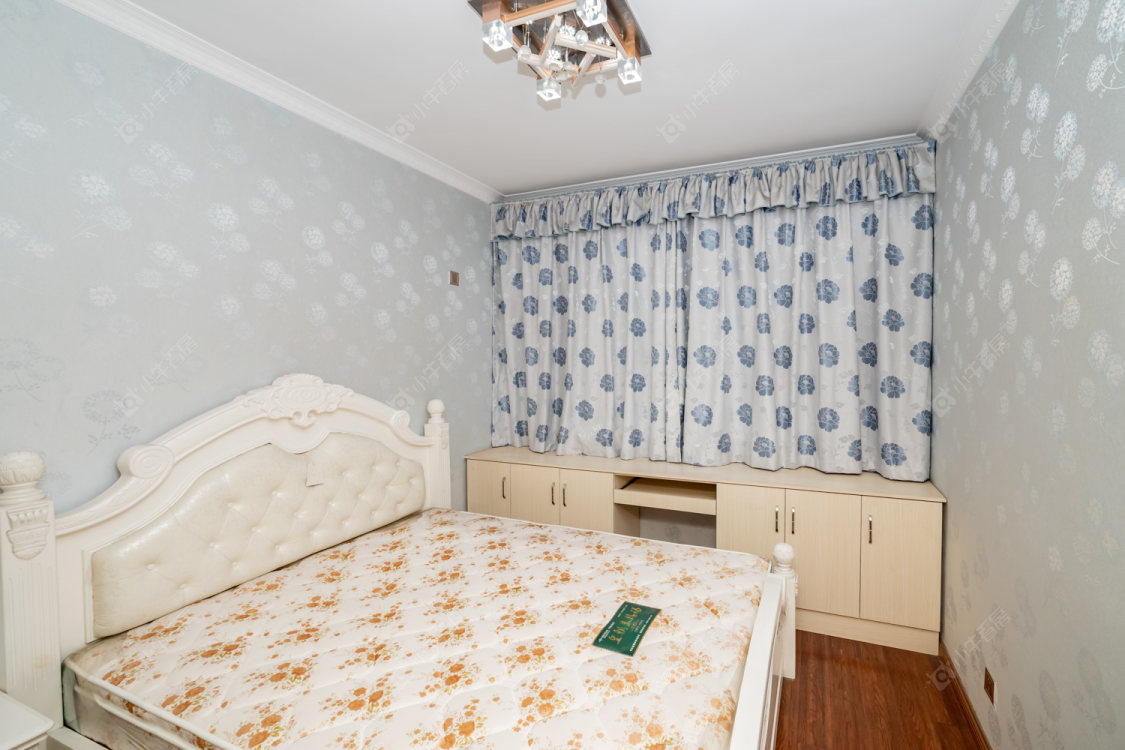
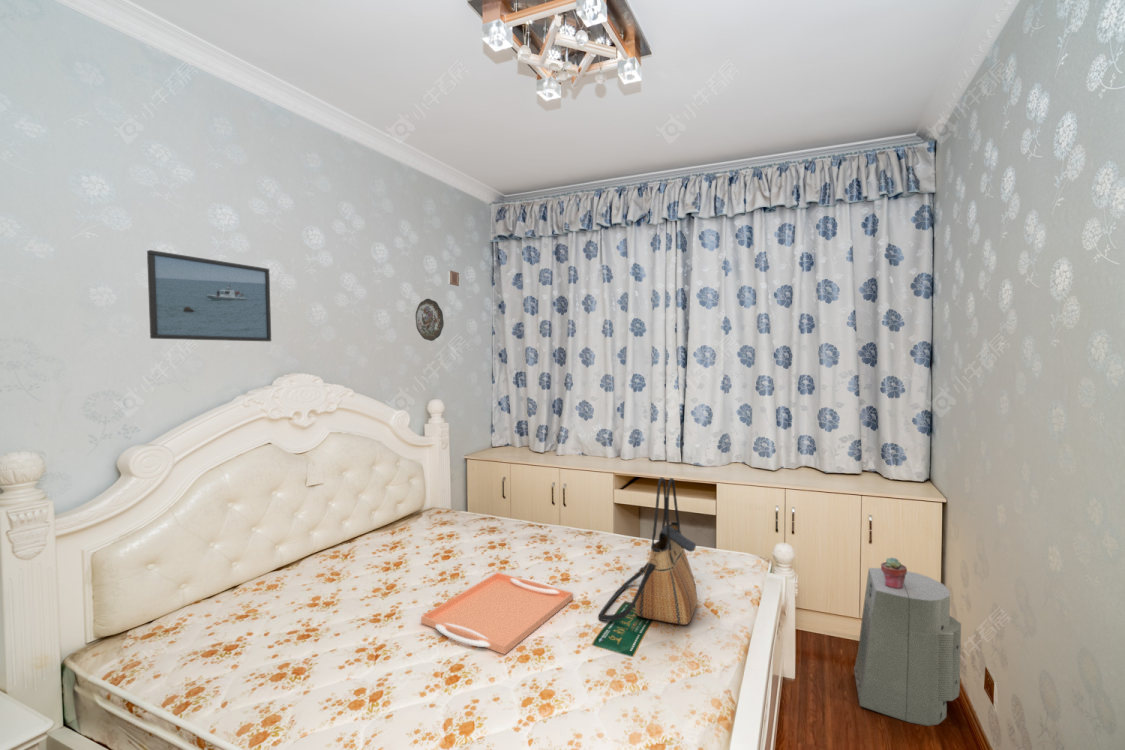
+ tote bag [597,476,698,626]
+ decorative plate [415,298,445,342]
+ fan [853,567,962,727]
+ potted succulent [880,556,908,589]
+ serving tray [420,571,574,656]
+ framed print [146,249,272,342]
